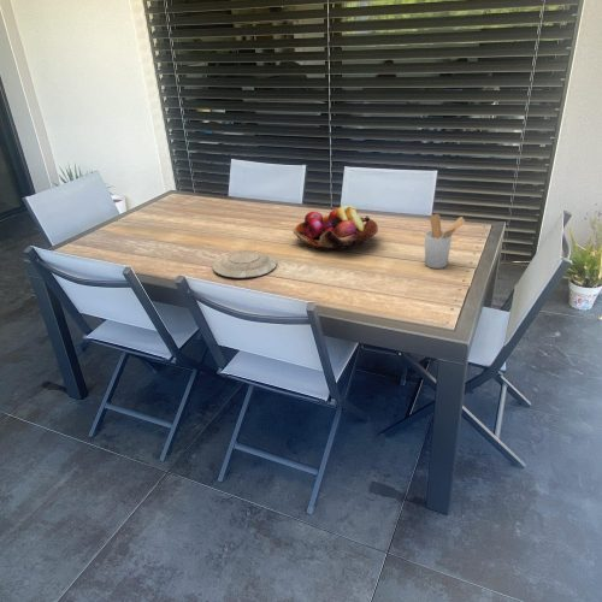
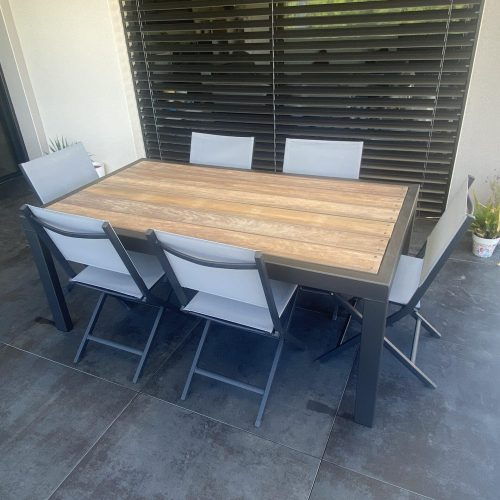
- plate [212,249,278,279]
- fruit basket [293,205,379,252]
- utensil holder [424,213,466,270]
